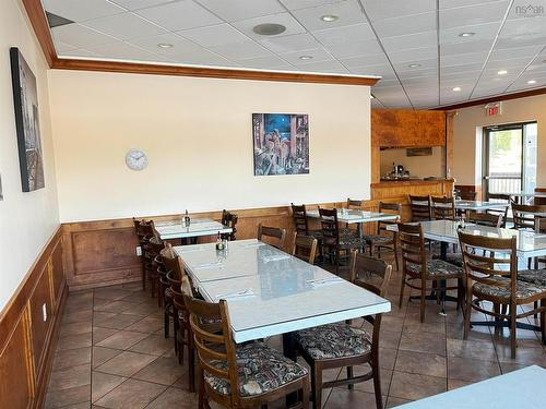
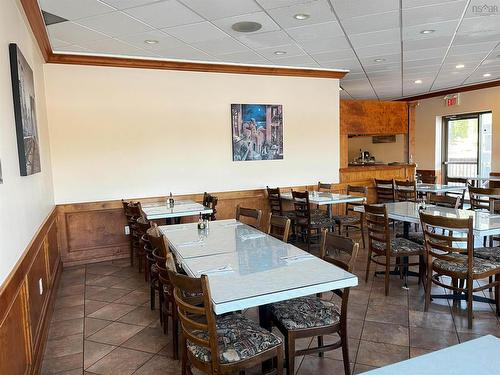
- wall clock [124,147,150,171]
